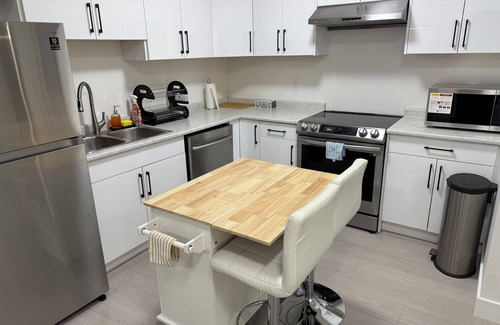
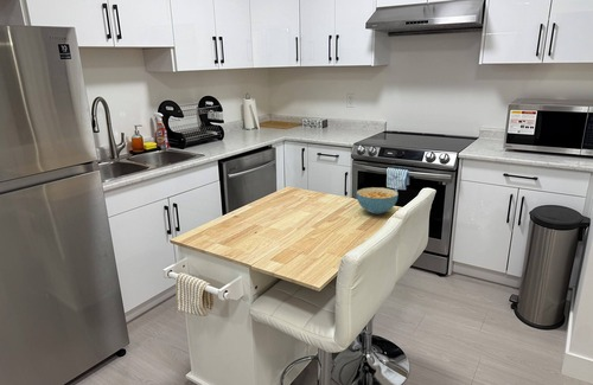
+ cereal bowl [356,186,398,216]
